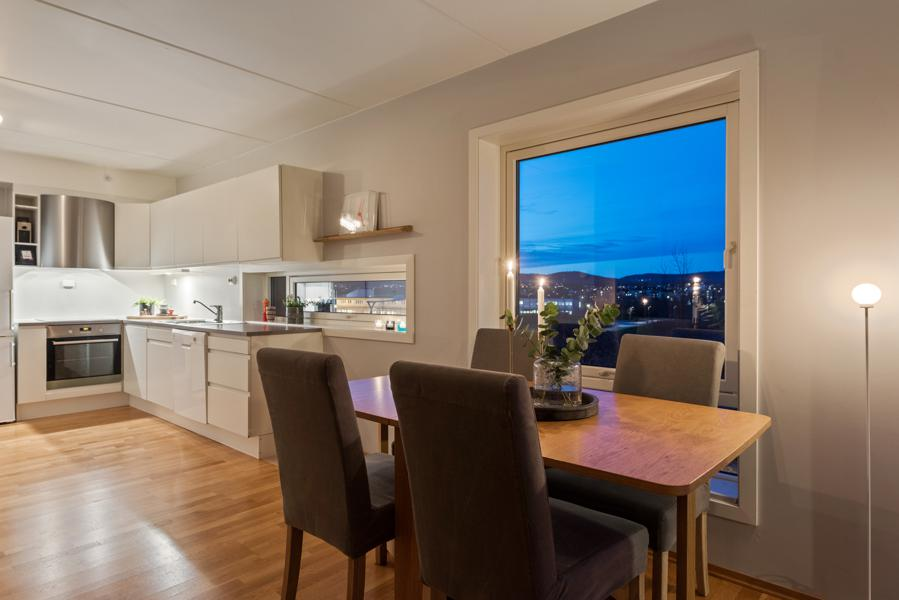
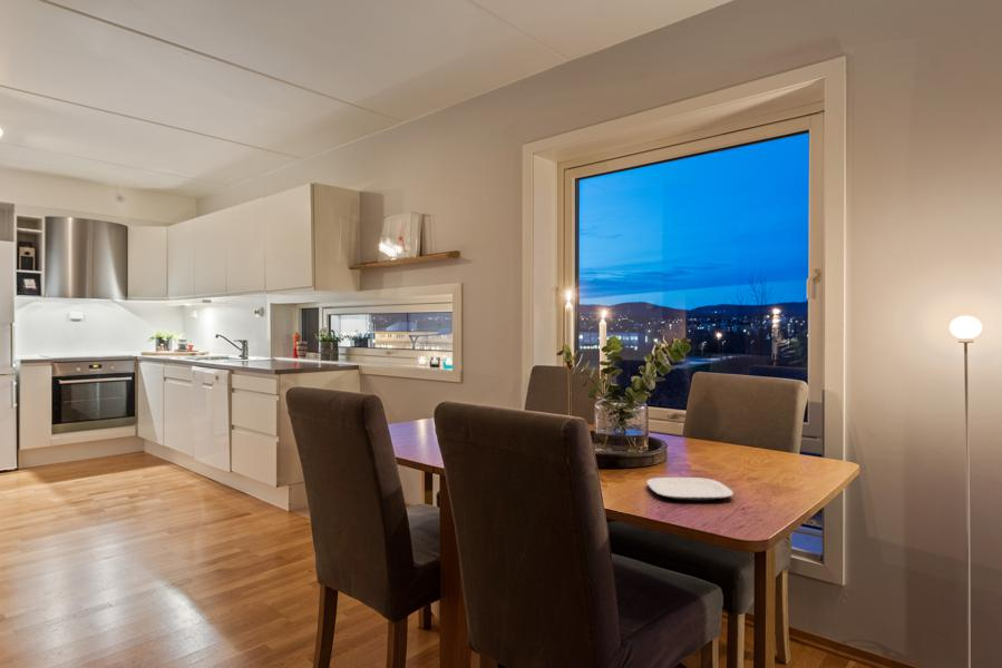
+ plate [645,477,735,502]
